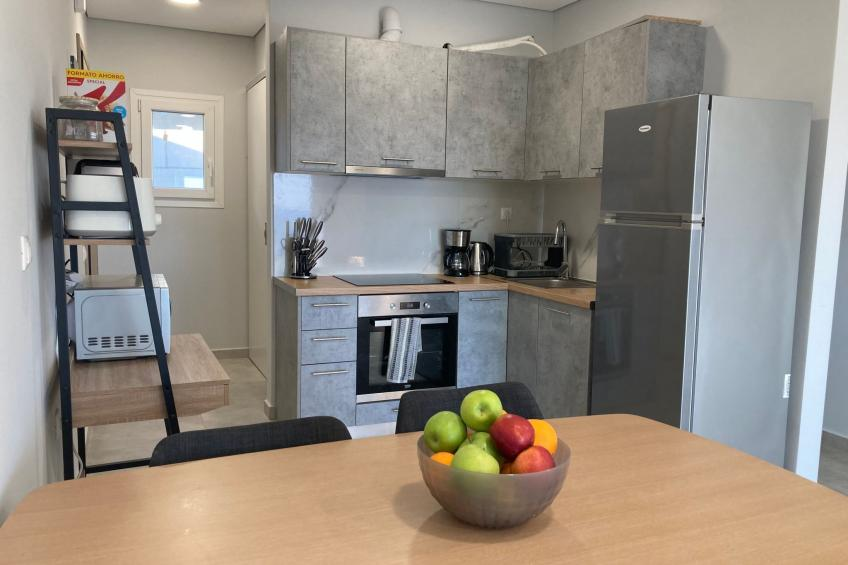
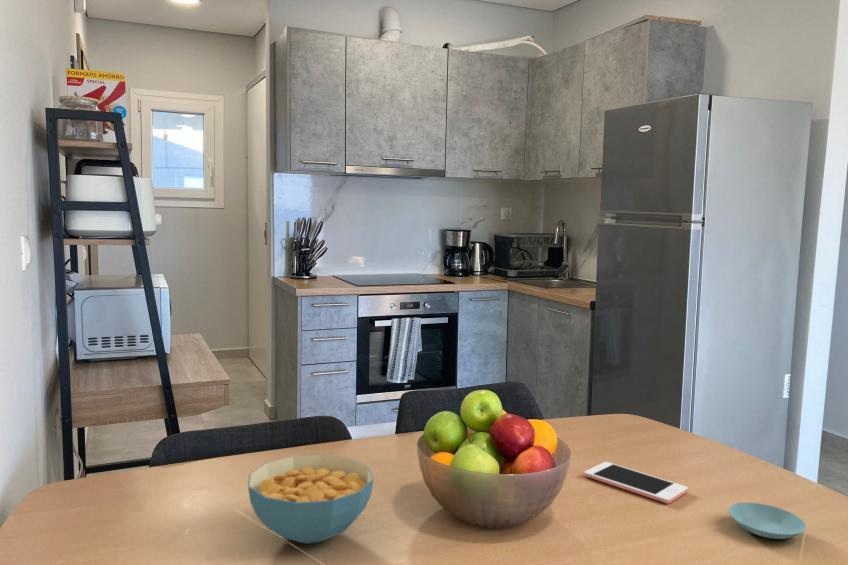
+ cell phone [583,461,689,505]
+ cereal bowl [247,453,375,545]
+ saucer [728,502,807,540]
